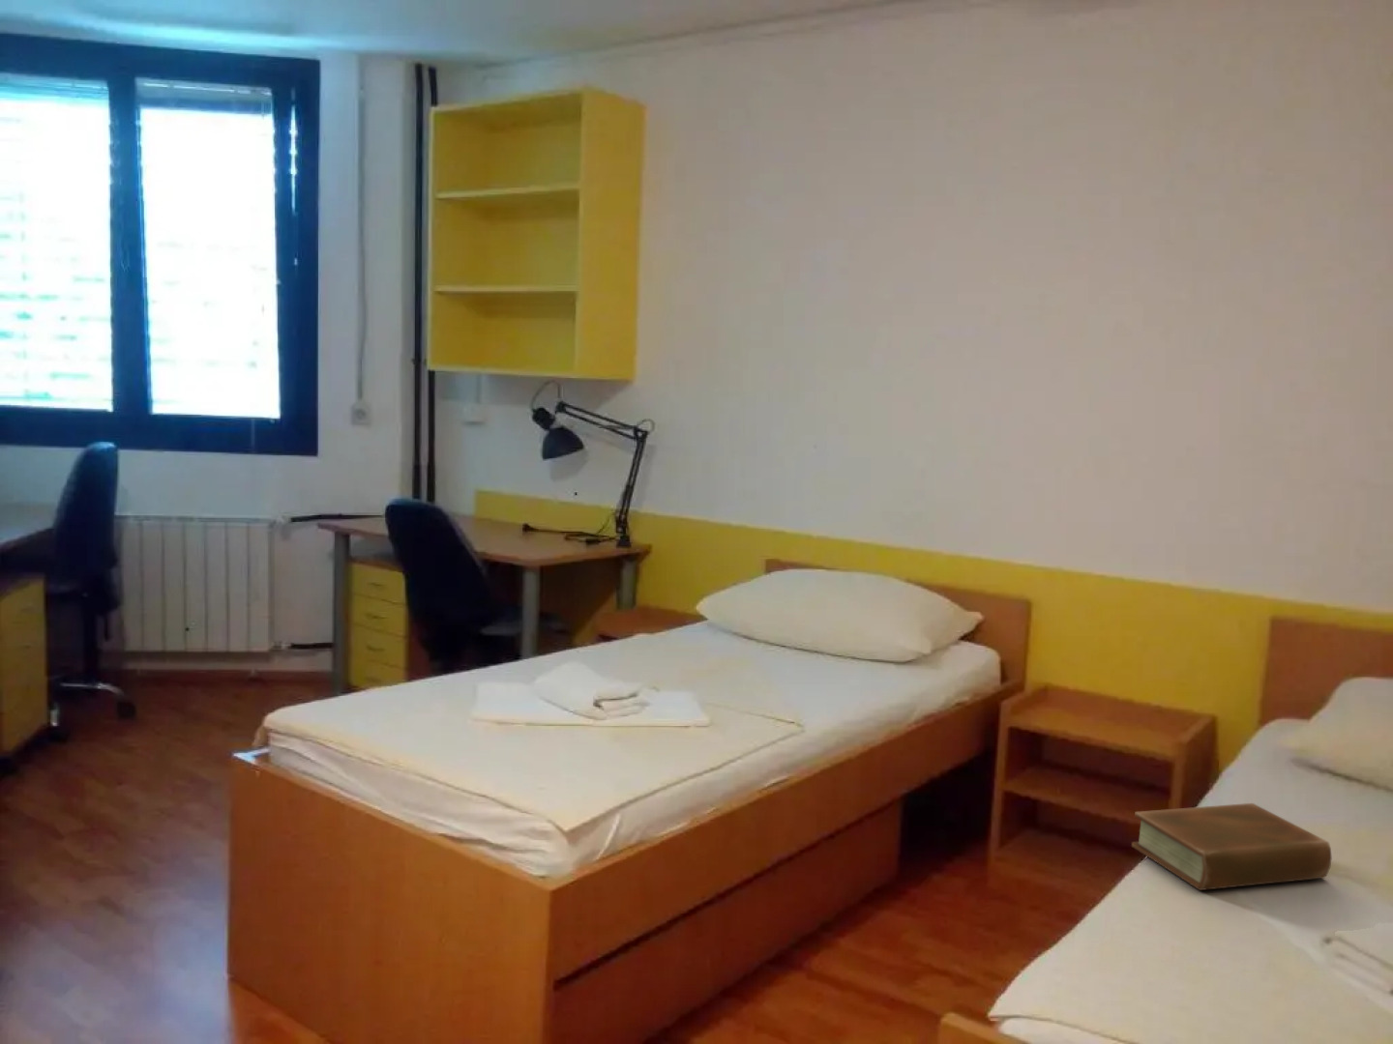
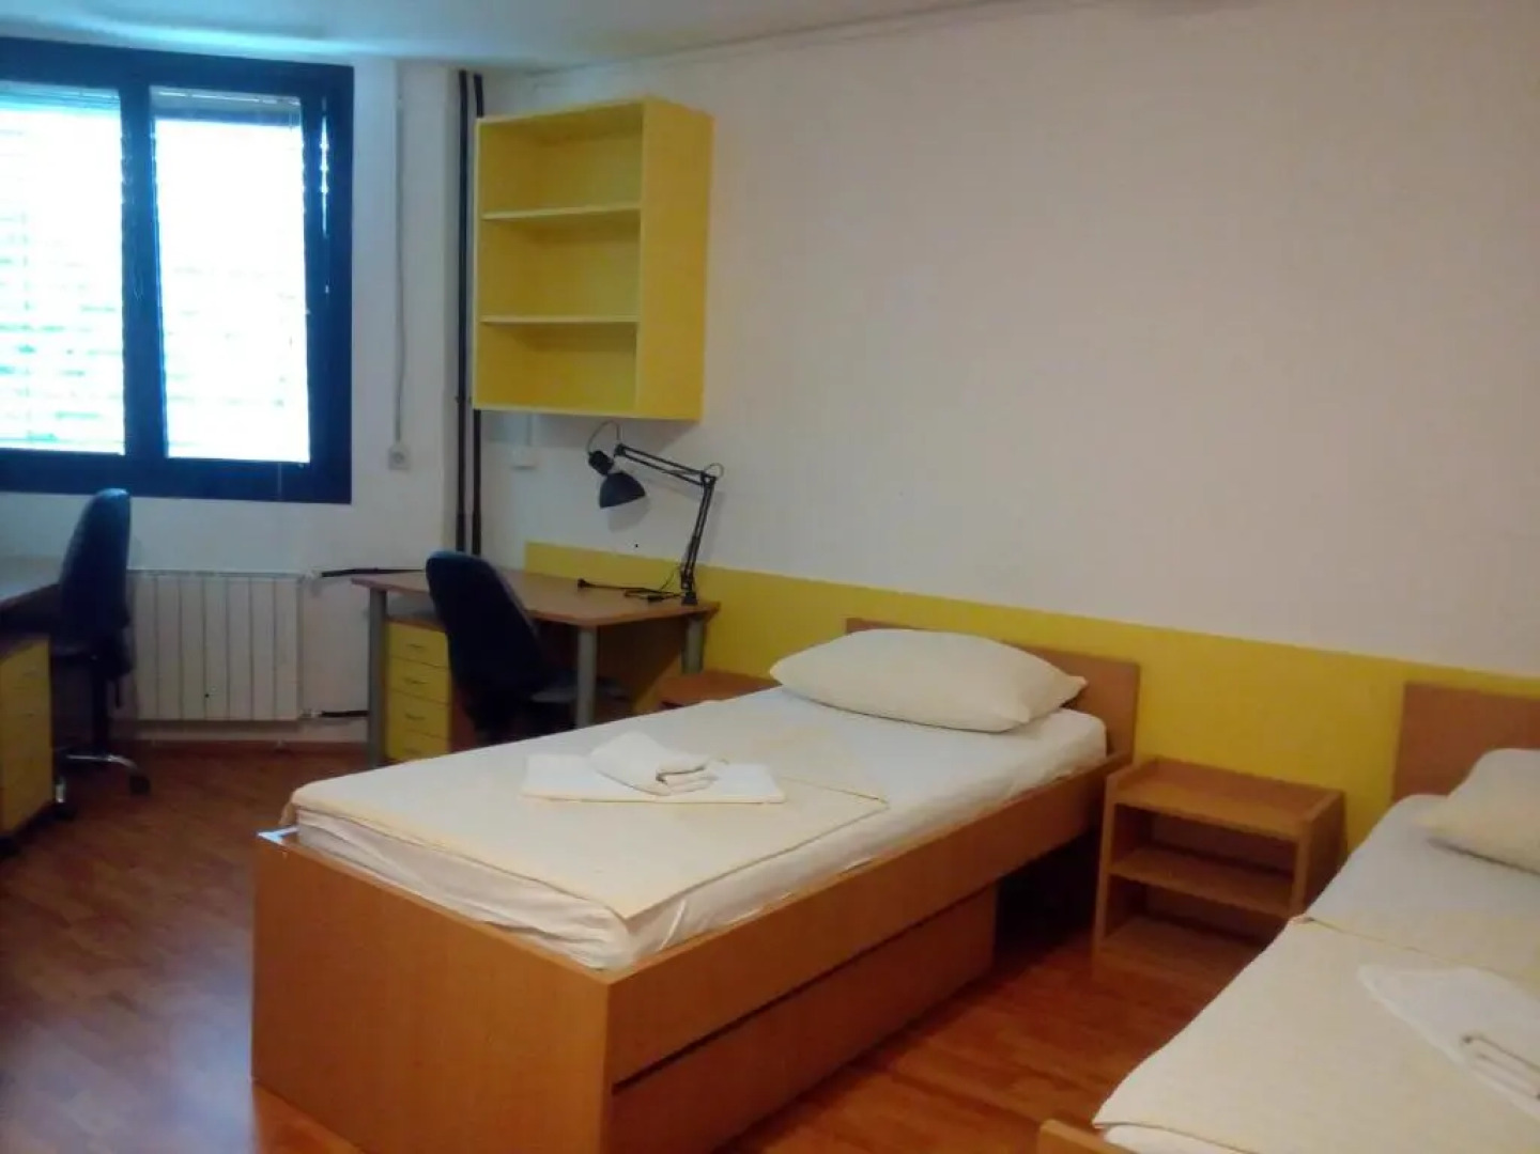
- book [1131,803,1333,892]
